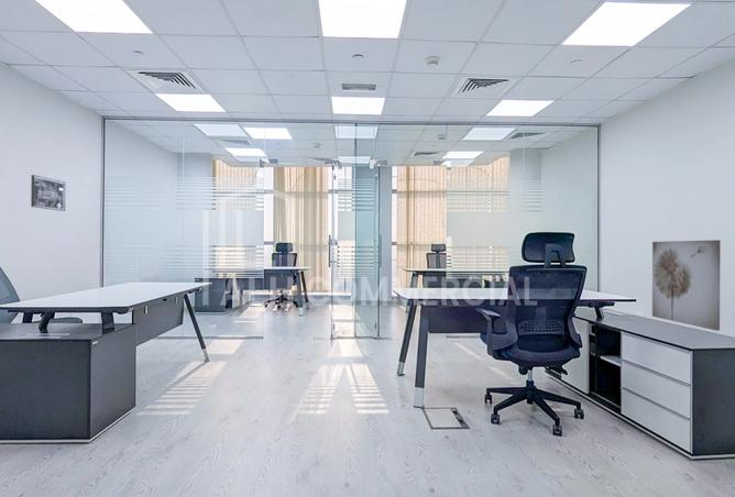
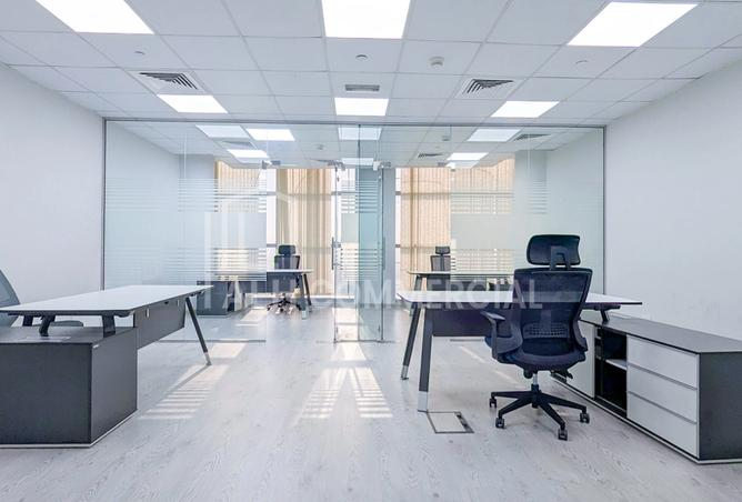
- wall art [30,174,66,212]
- wall art [651,239,722,332]
